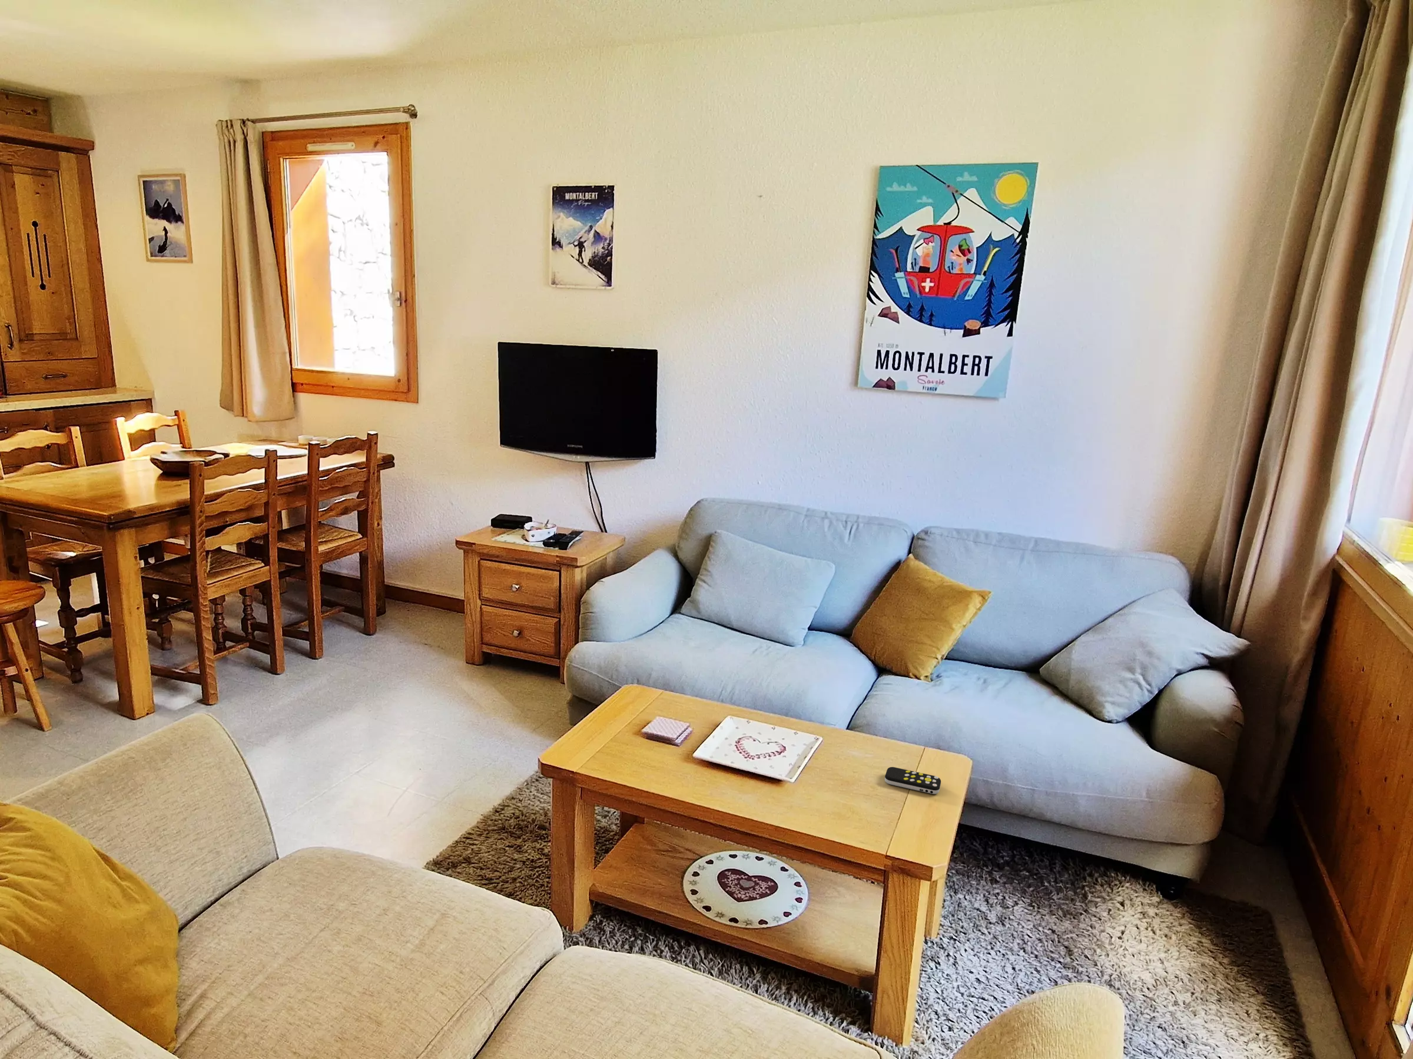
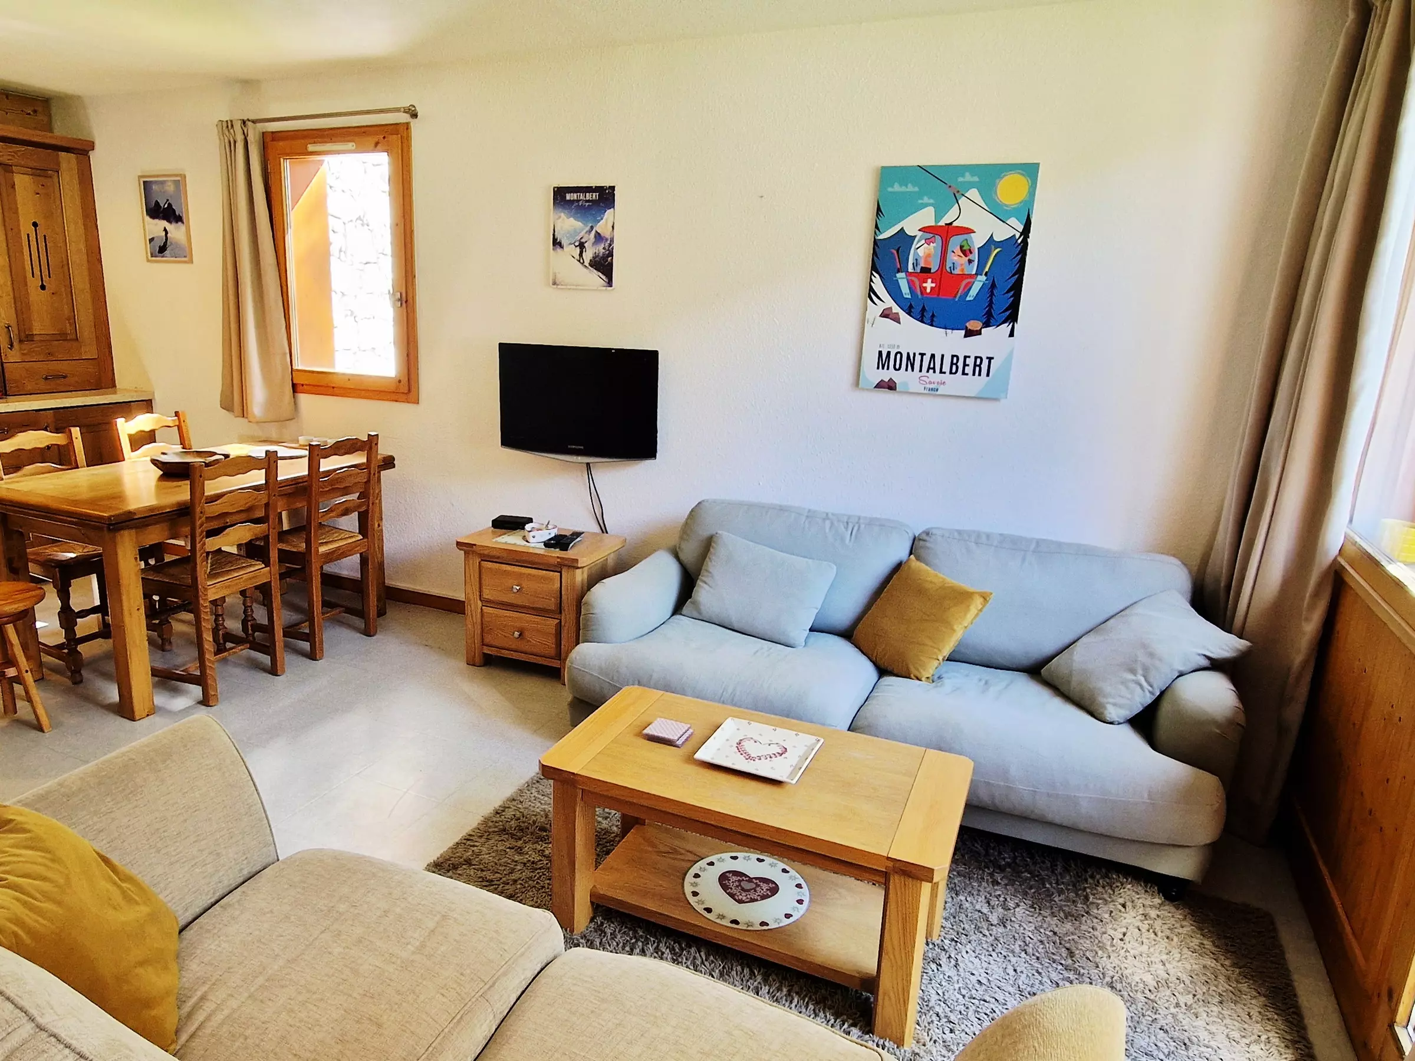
- remote control [885,766,941,795]
